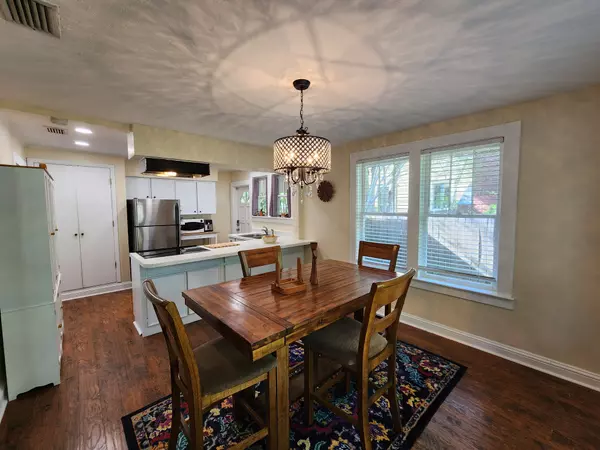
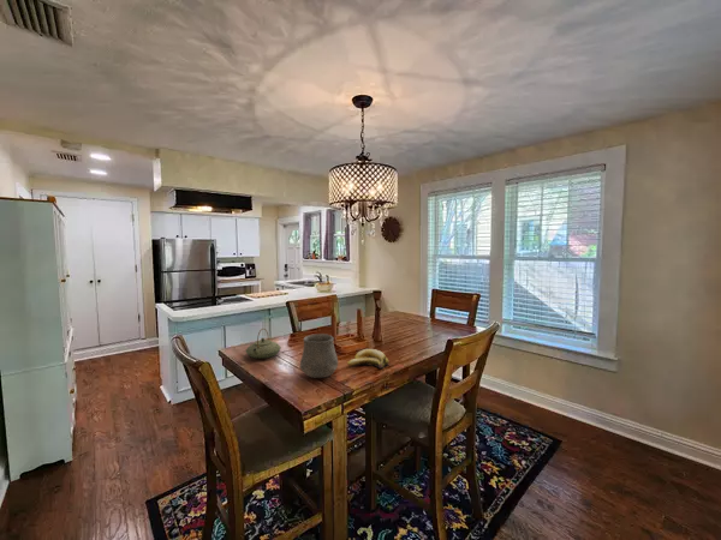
+ ceramic cup [299,332,339,379]
+ teapot [244,328,282,360]
+ banana [346,348,391,370]
